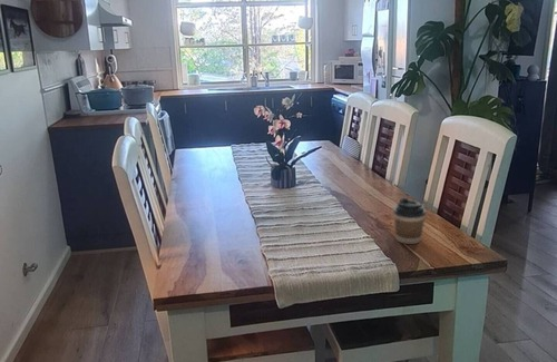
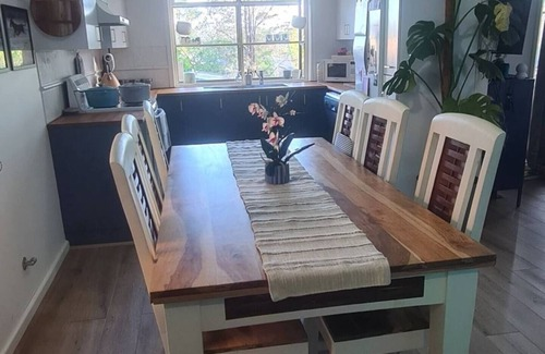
- coffee cup [392,197,427,245]
